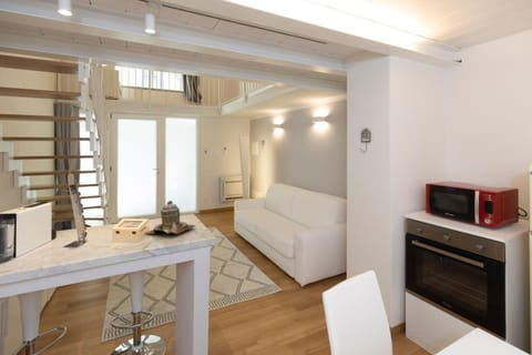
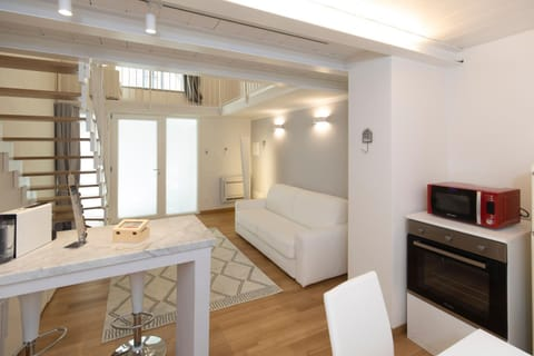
- teapot [144,200,198,235]
